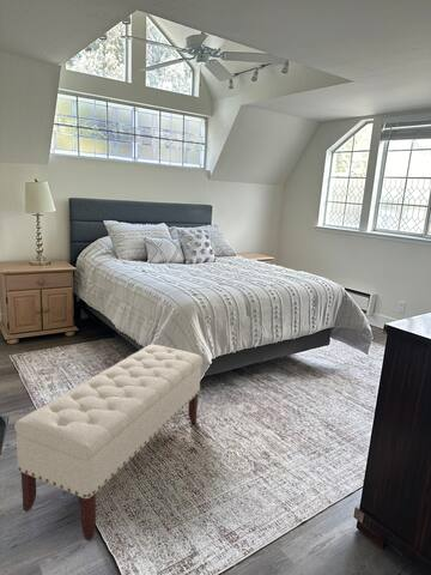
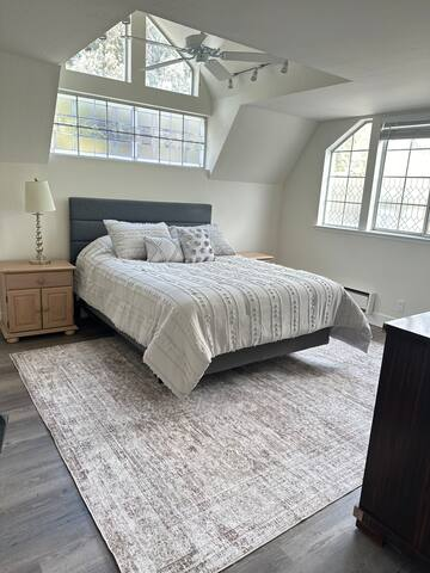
- bench [13,344,204,543]
